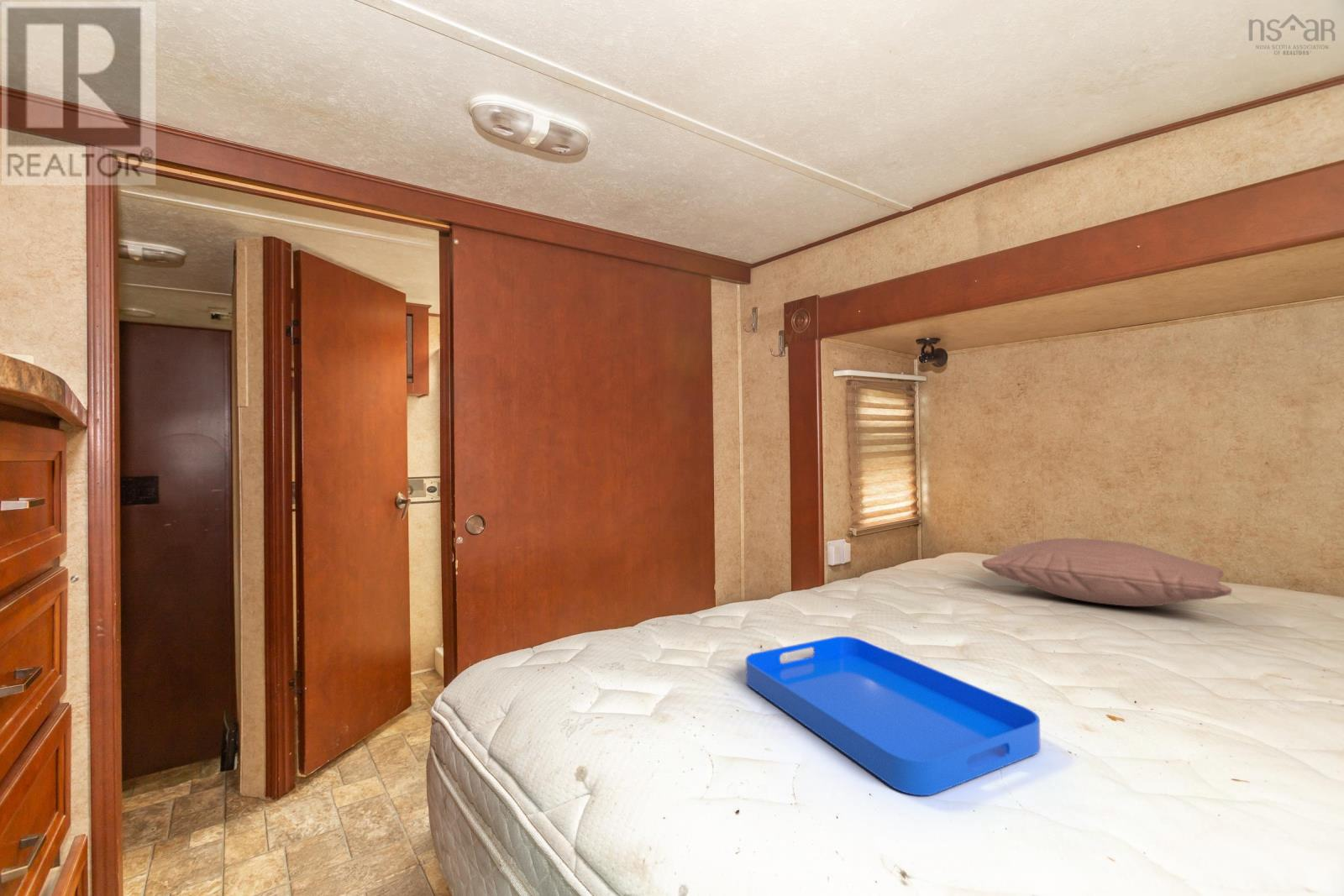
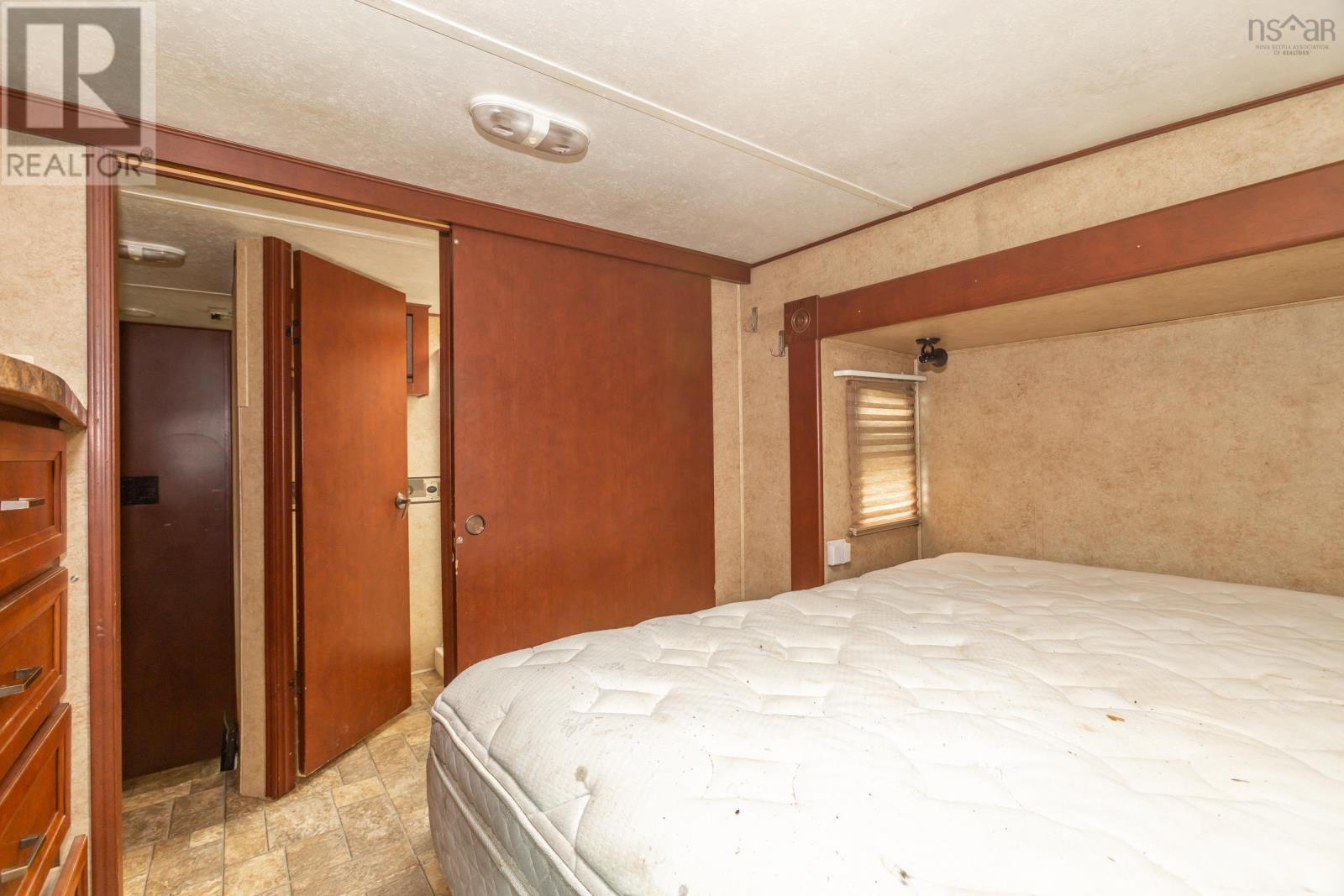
- serving tray [745,636,1042,797]
- pillow [981,537,1233,607]
